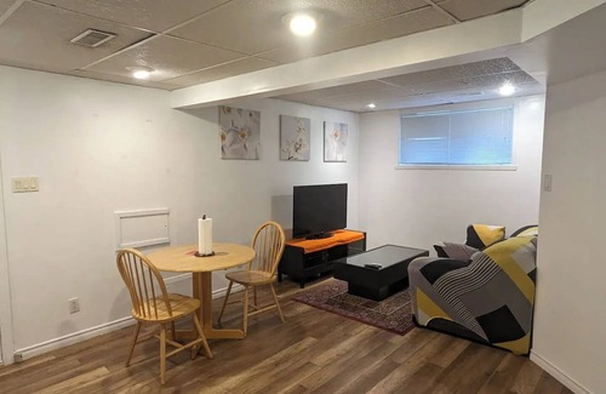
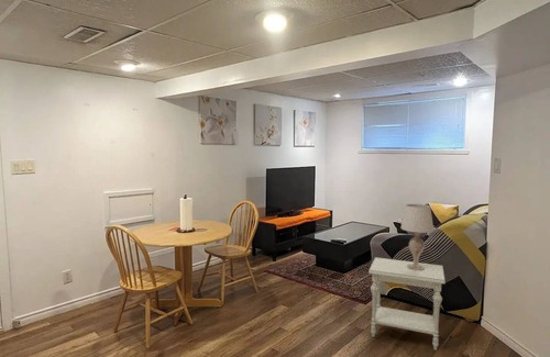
+ table lamp [399,203,435,270]
+ side table [367,256,447,352]
